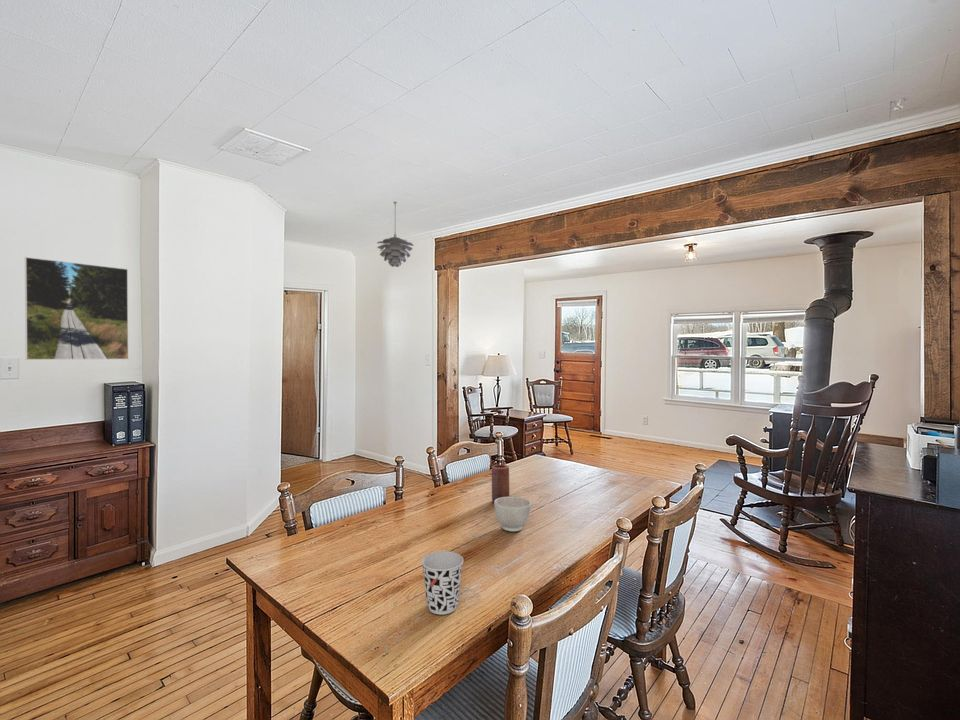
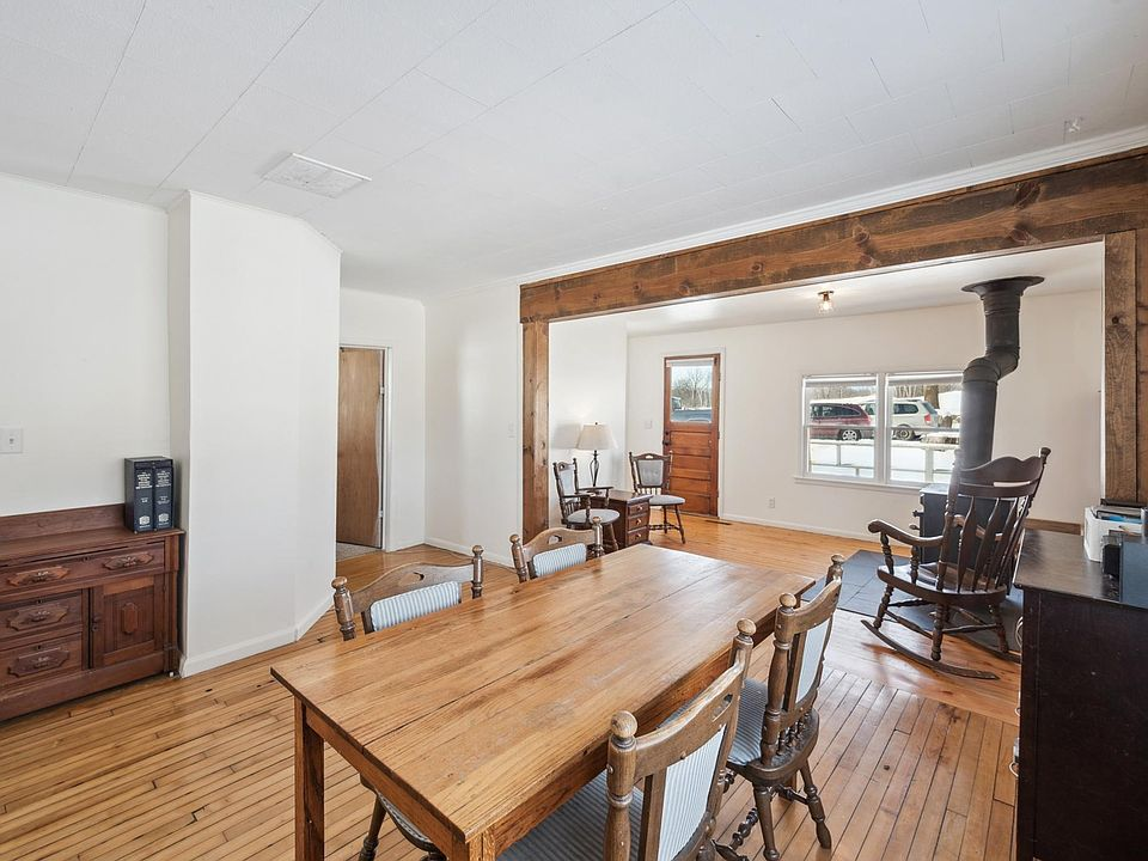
- pendant light [376,201,415,268]
- cup [421,550,464,615]
- candle [491,464,510,503]
- bowl [493,496,532,532]
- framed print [24,256,130,361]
